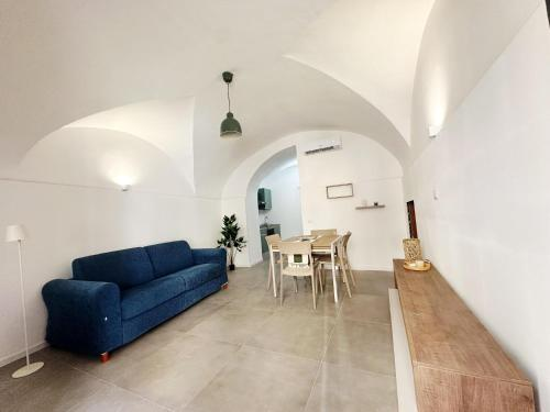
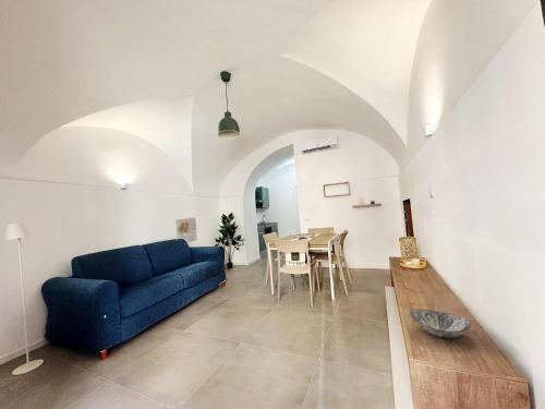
+ decorative bowl [409,308,472,339]
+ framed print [174,217,198,243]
